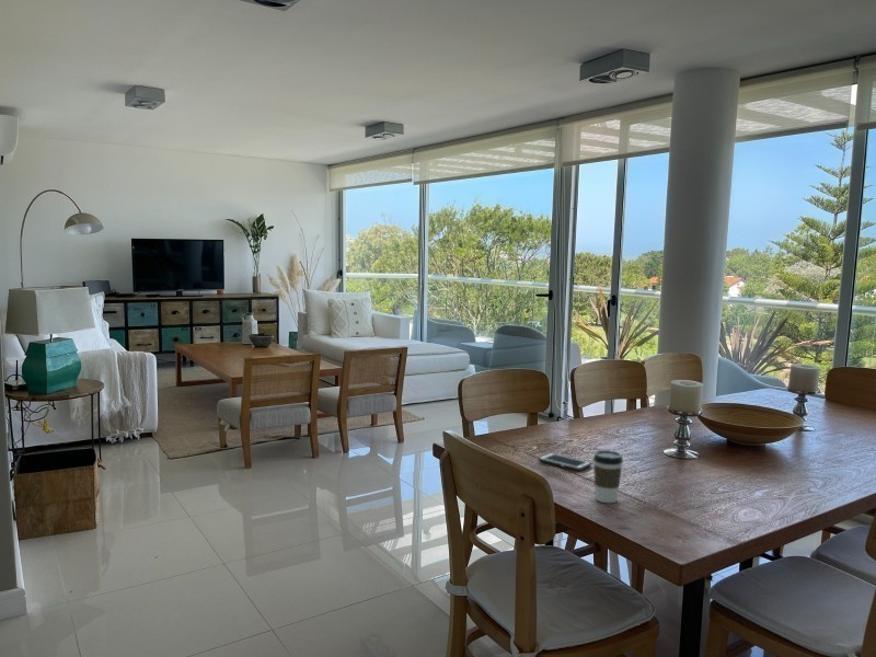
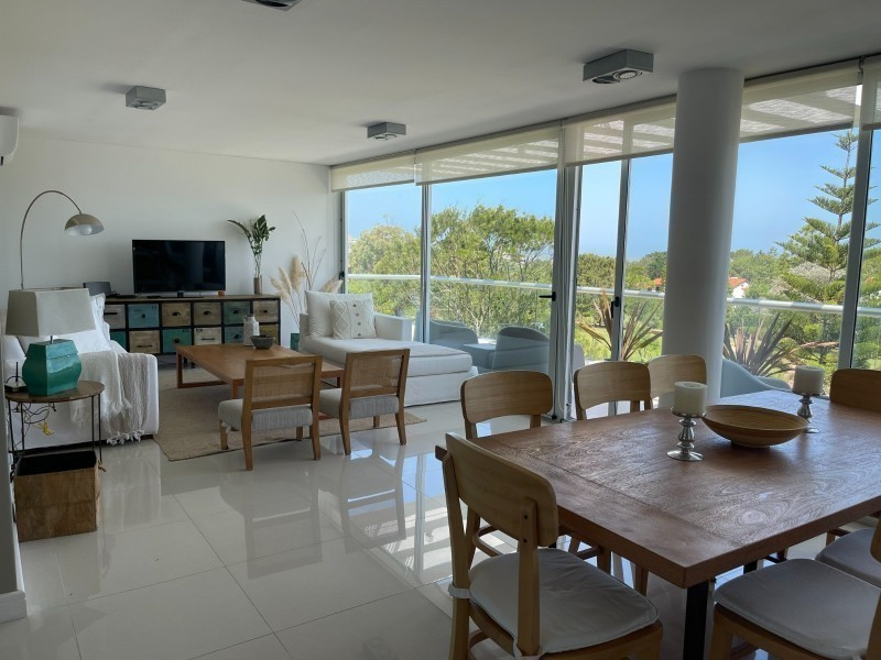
- cell phone [538,452,592,472]
- coffee cup [592,449,624,504]
